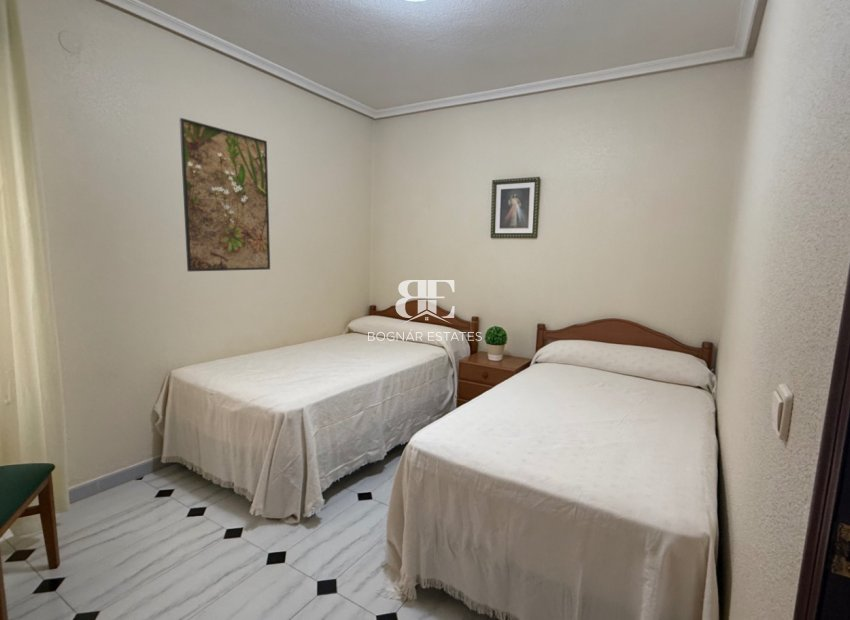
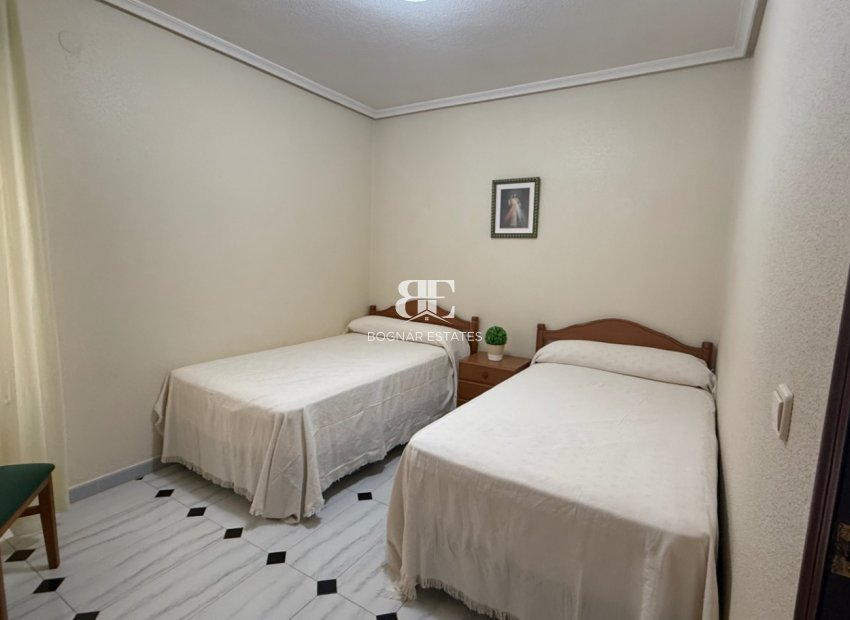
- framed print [178,117,271,272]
